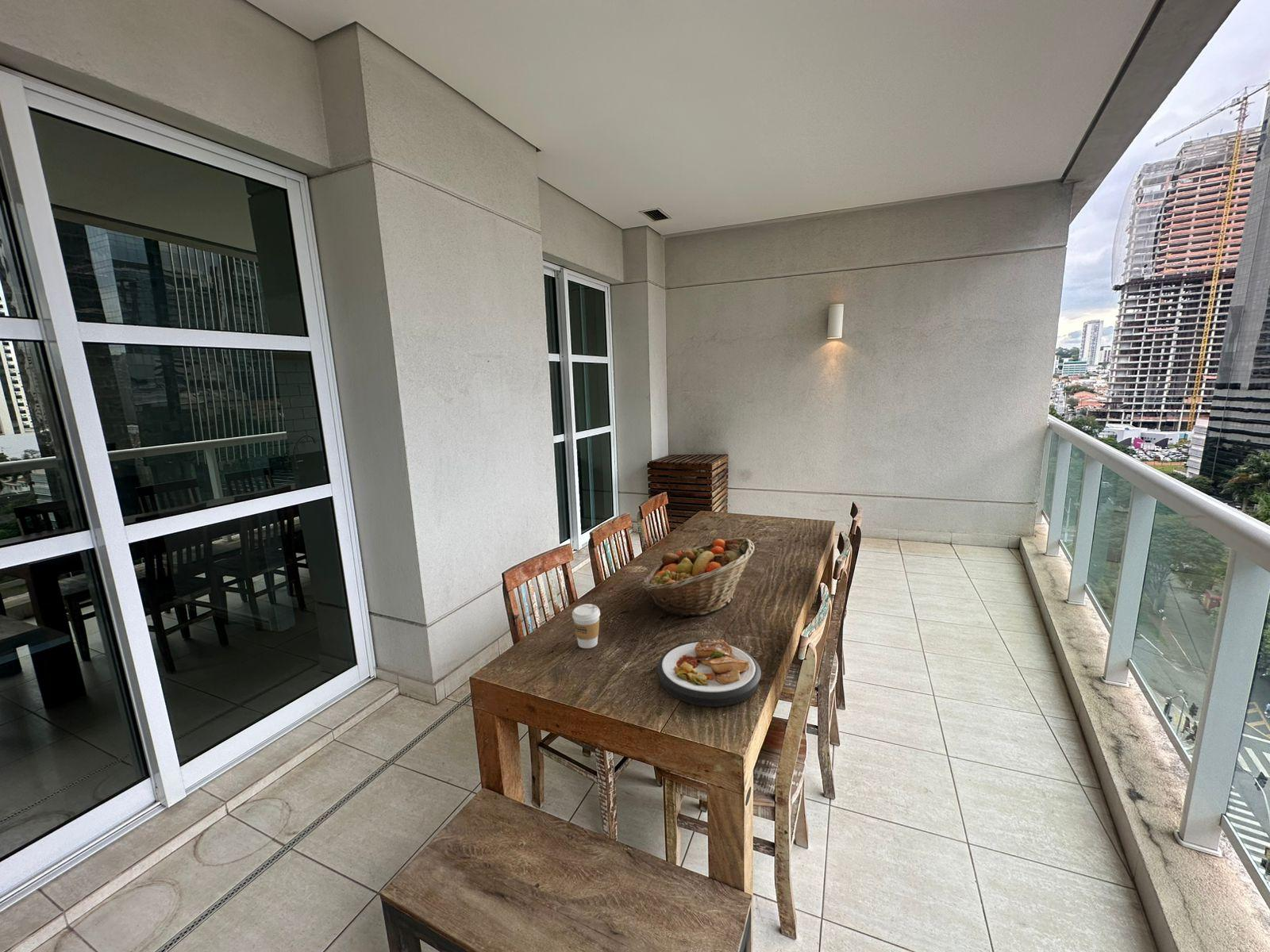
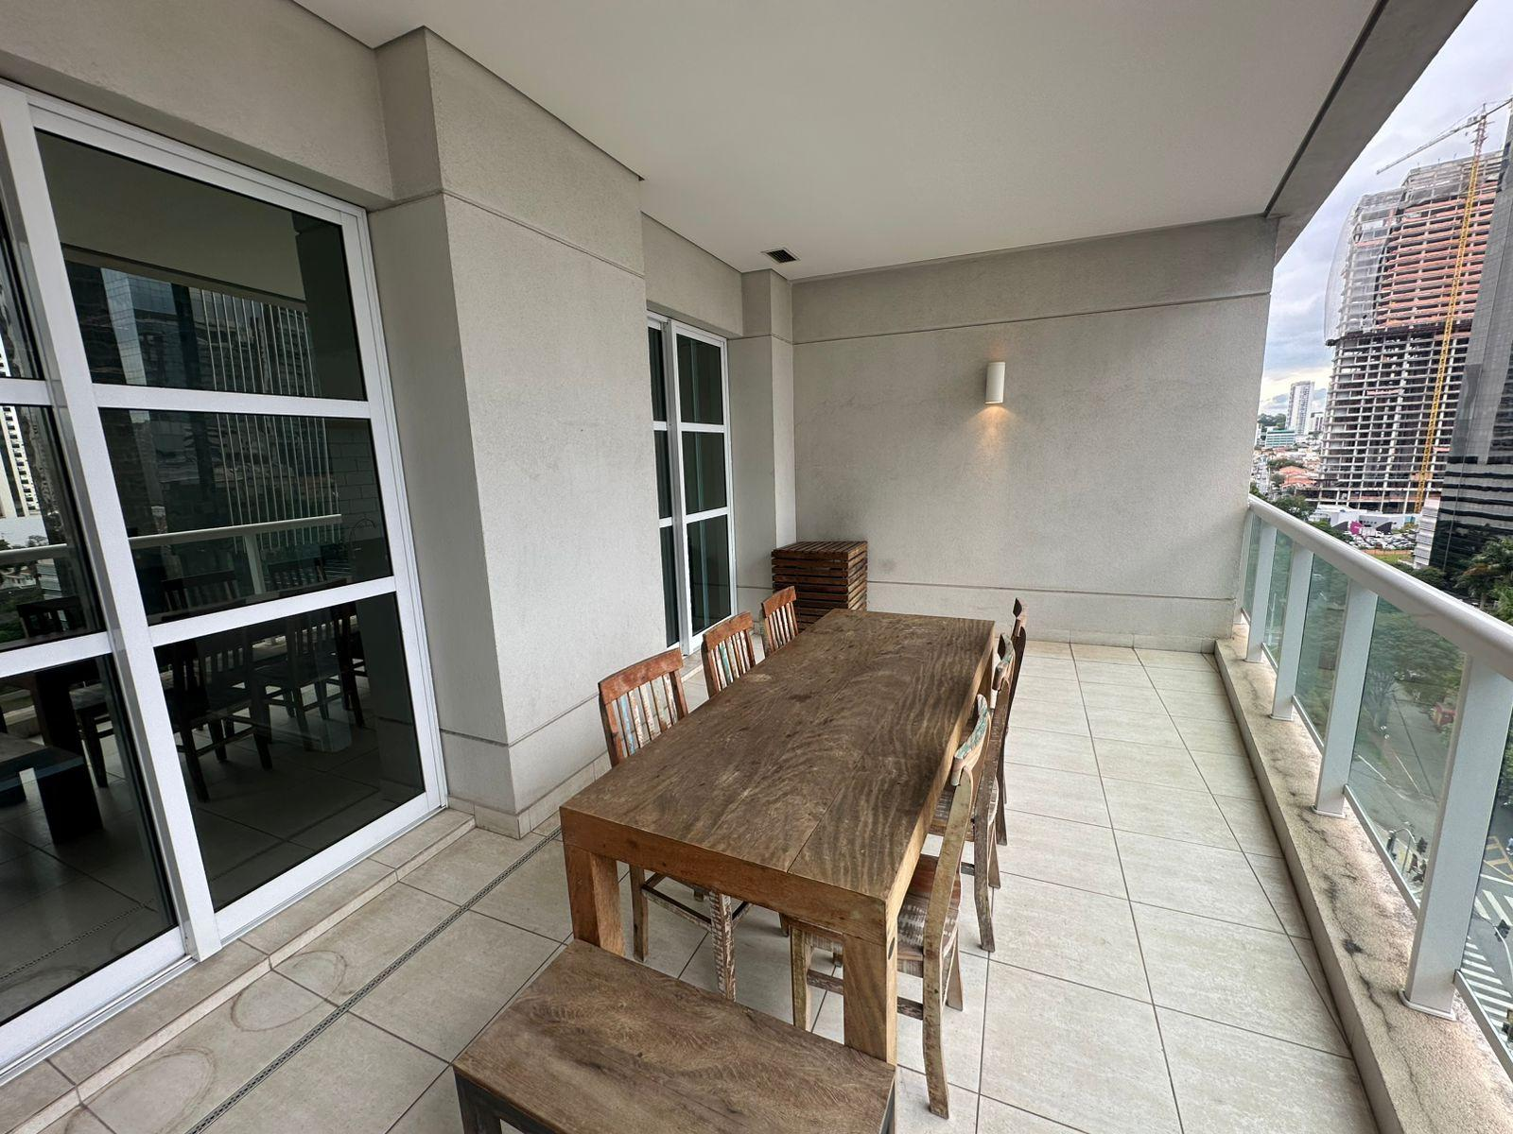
- coffee cup [571,603,601,649]
- fruit basket [641,537,755,618]
- plate [656,638,762,708]
